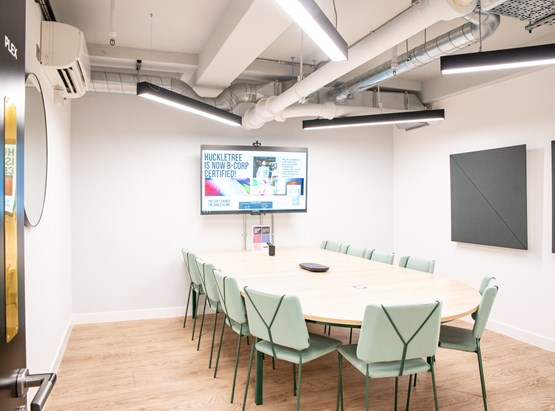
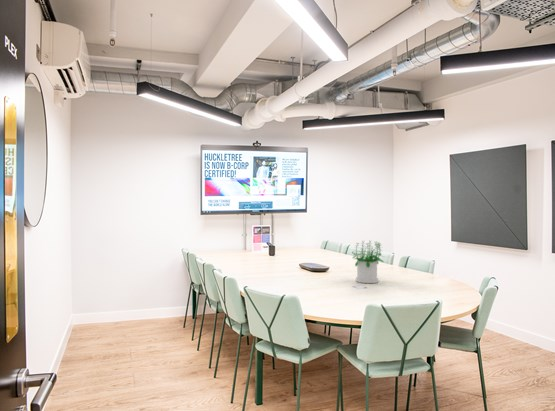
+ potted plant [351,239,386,284]
